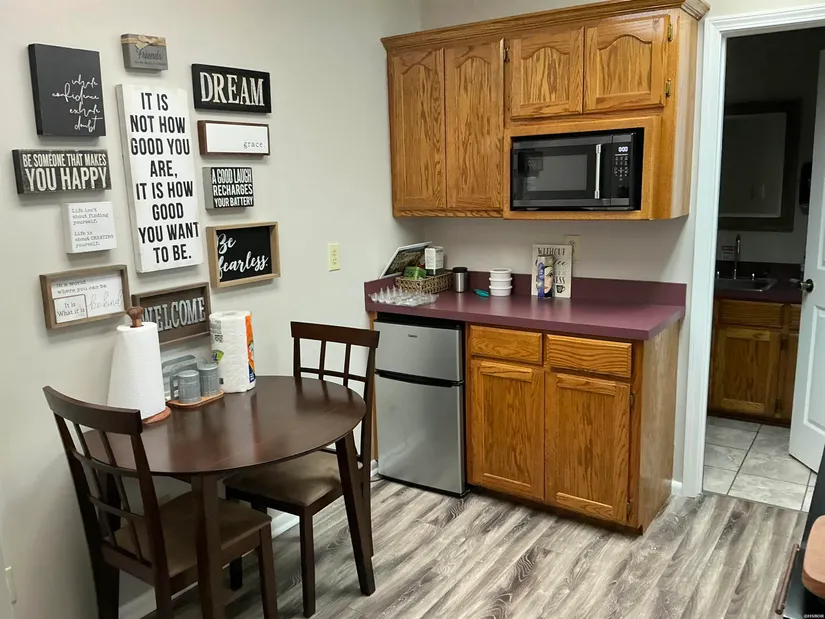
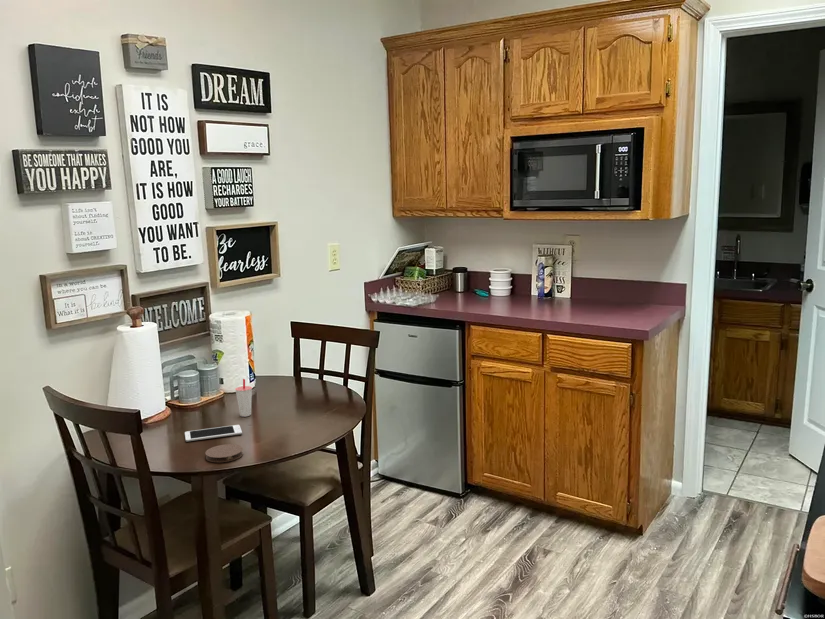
+ coaster [204,443,244,463]
+ cup [234,378,253,417]
+ cell phone [184,424,243,443]
